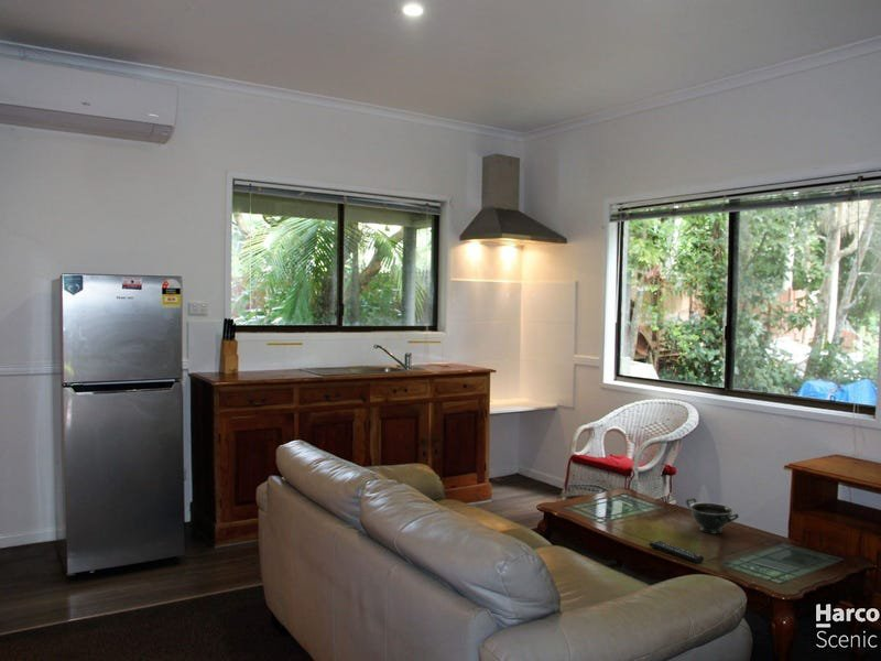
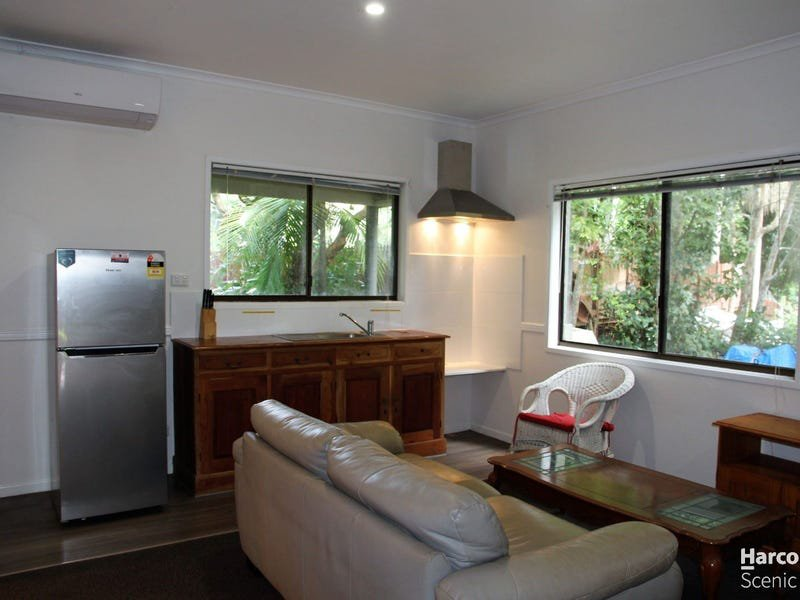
- remote control [649,540,705,564]
- bowl [685,497,740,534]
